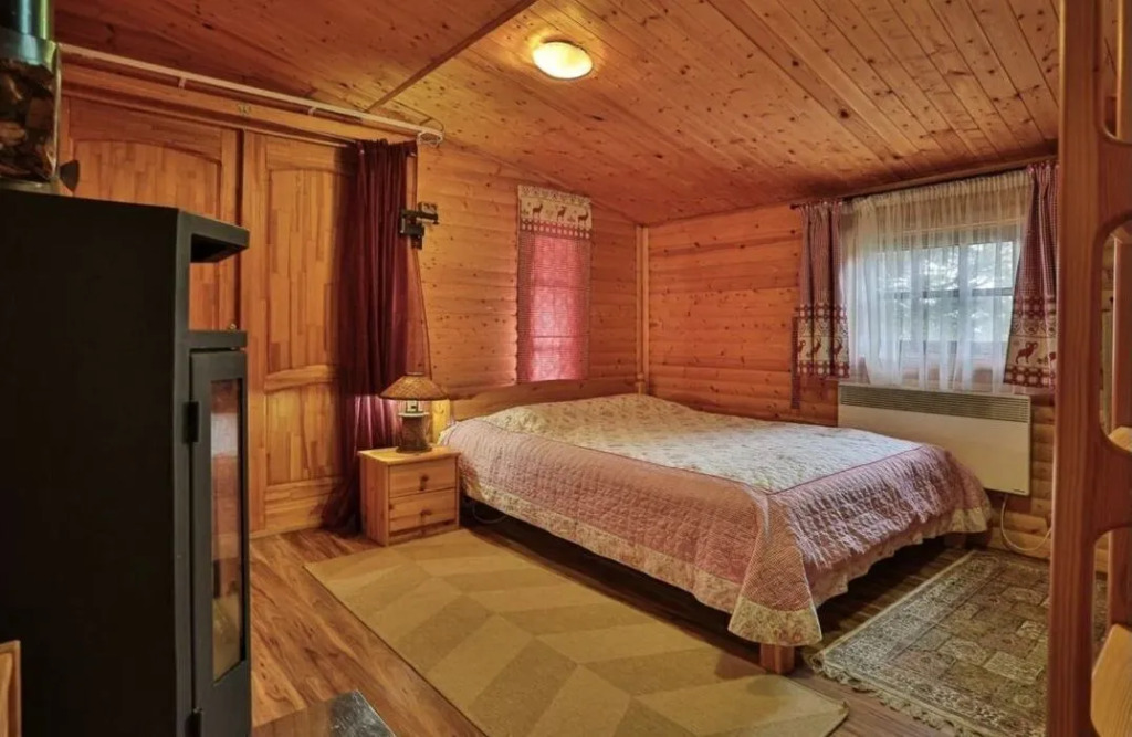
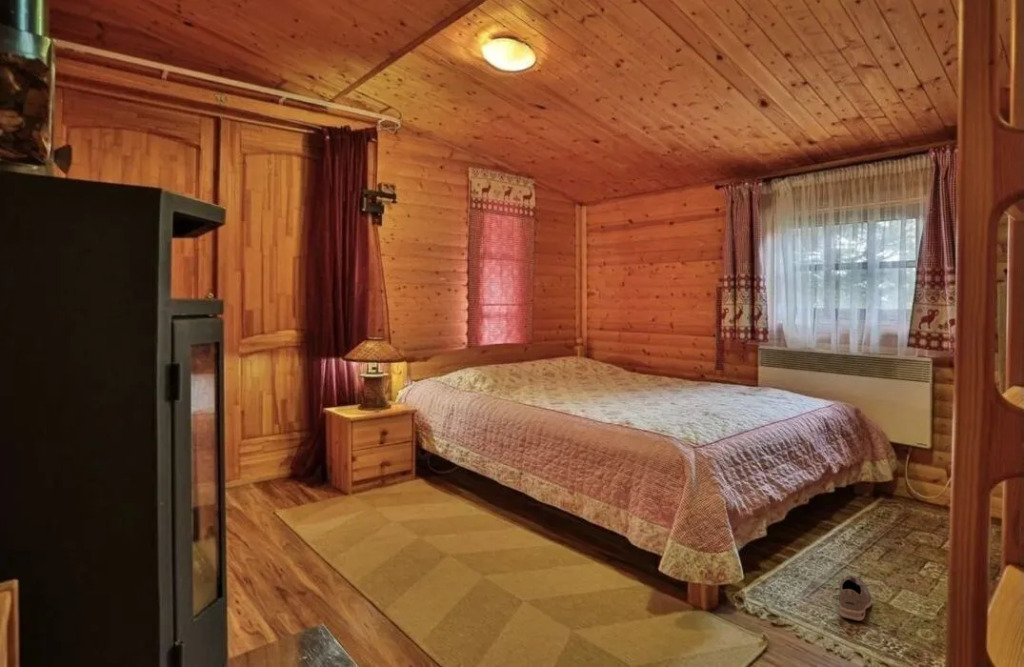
+ sneaker [838,575,873,622]
